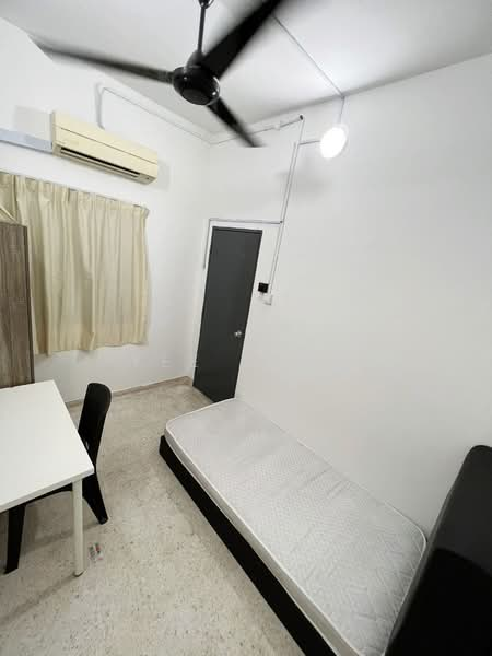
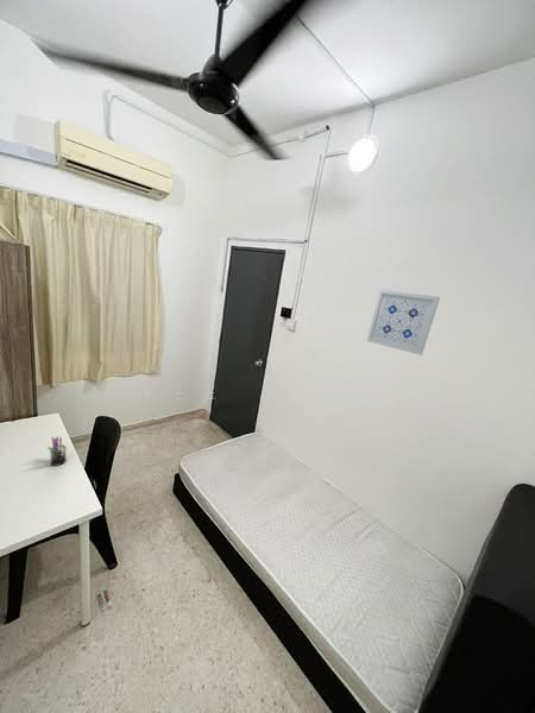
+ pen holder [46,436,68,467]
+ wall art [366,289,441,356]
